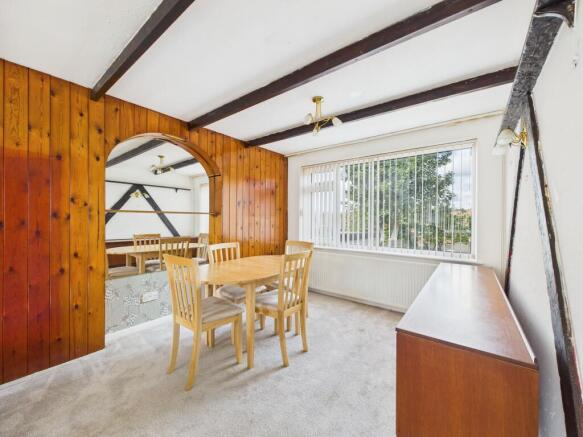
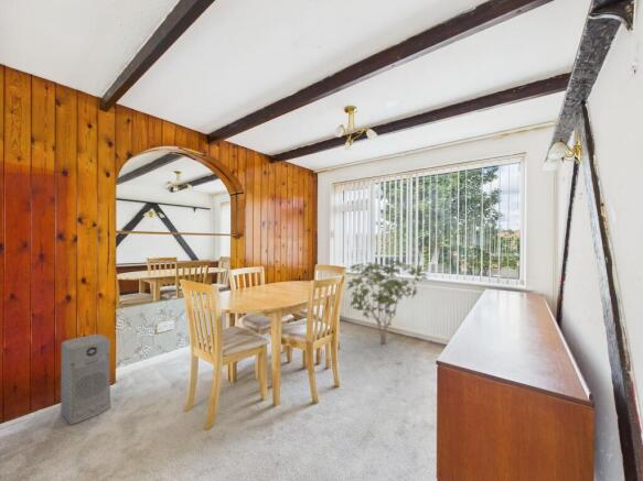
+ shrub [346,258,429,345]
+ air purifier [60,334,111,426]
